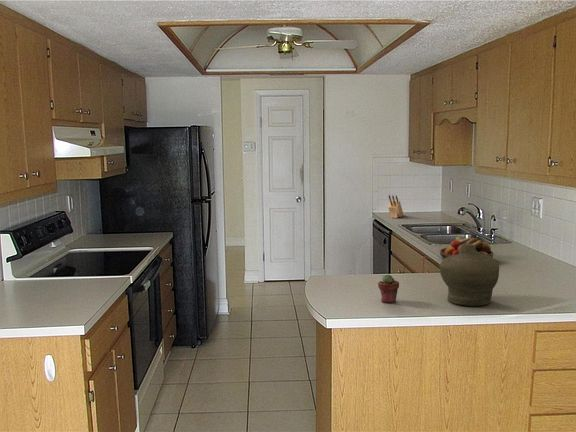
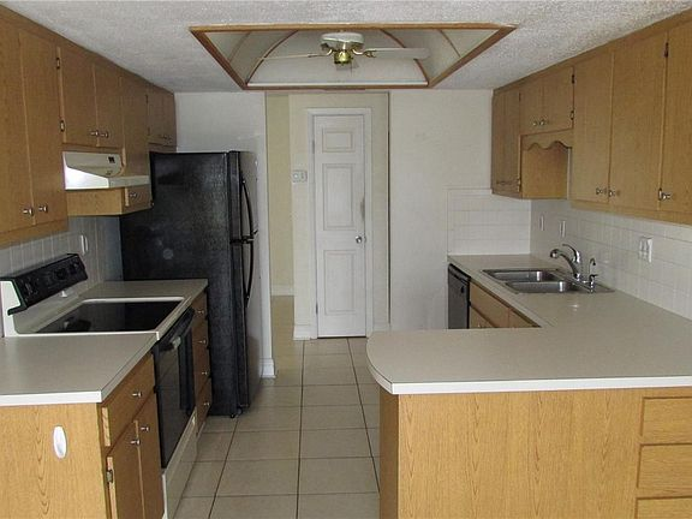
- fruit bowl [439,236,495,259]
- potted succulent [377,274,400,304]
- knife block [387,194,405,219]
- jar [439,243,500,307]
